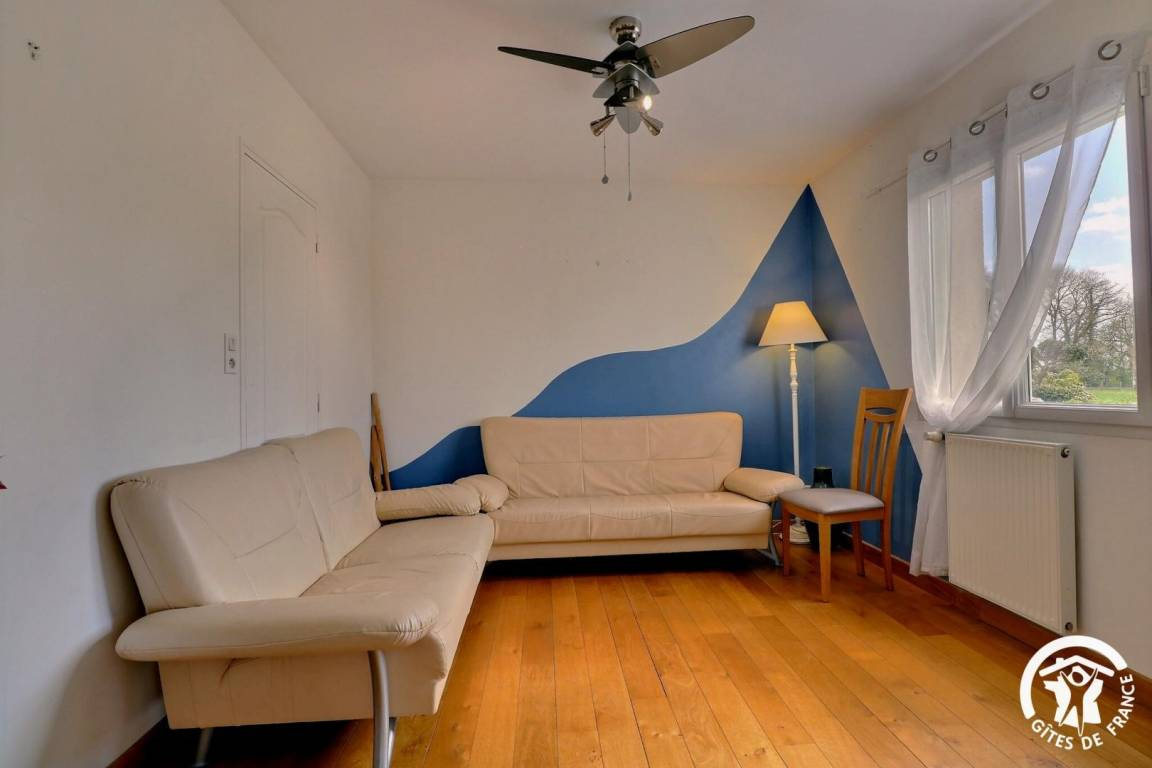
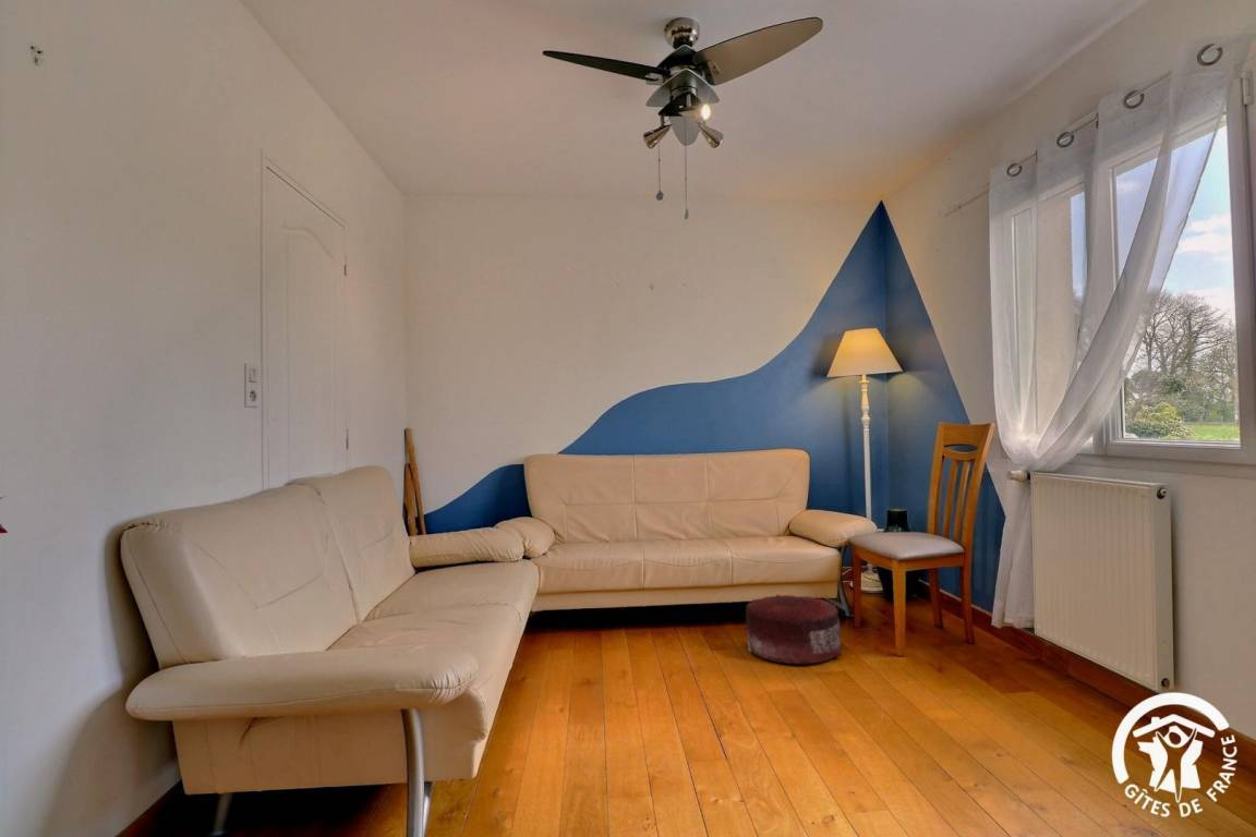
+ pouf [745,593,842,665]
